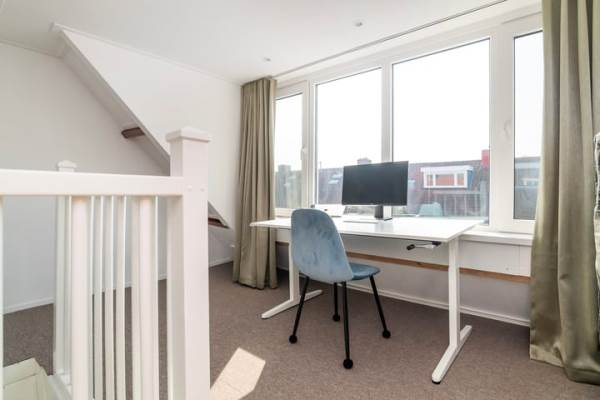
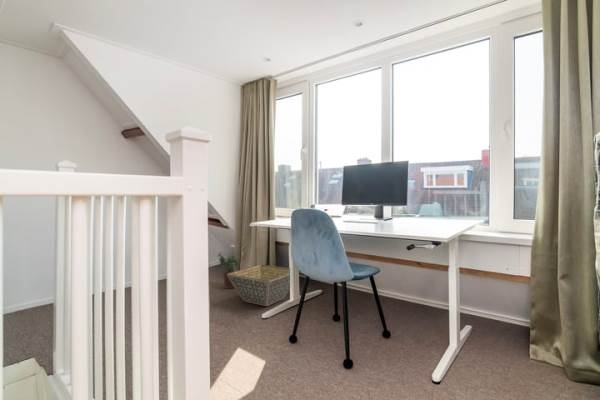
+ potted plant [216,251,241,290]
+ basket [227,264,291,307]
